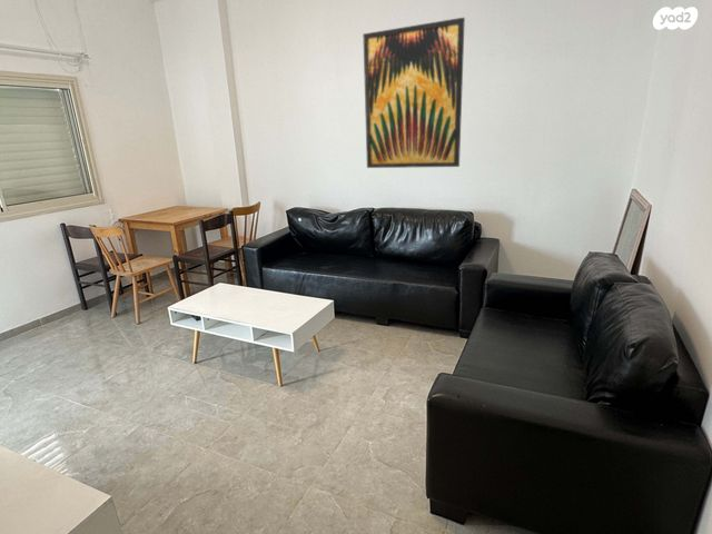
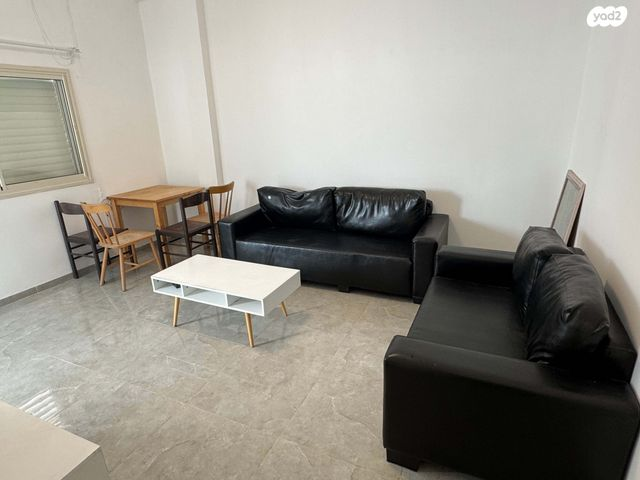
- wall art [362,17,466,169]
